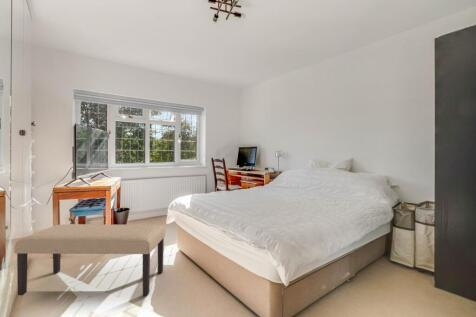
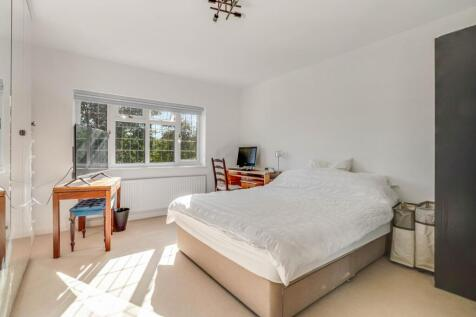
- bench [13,223,166,297]
